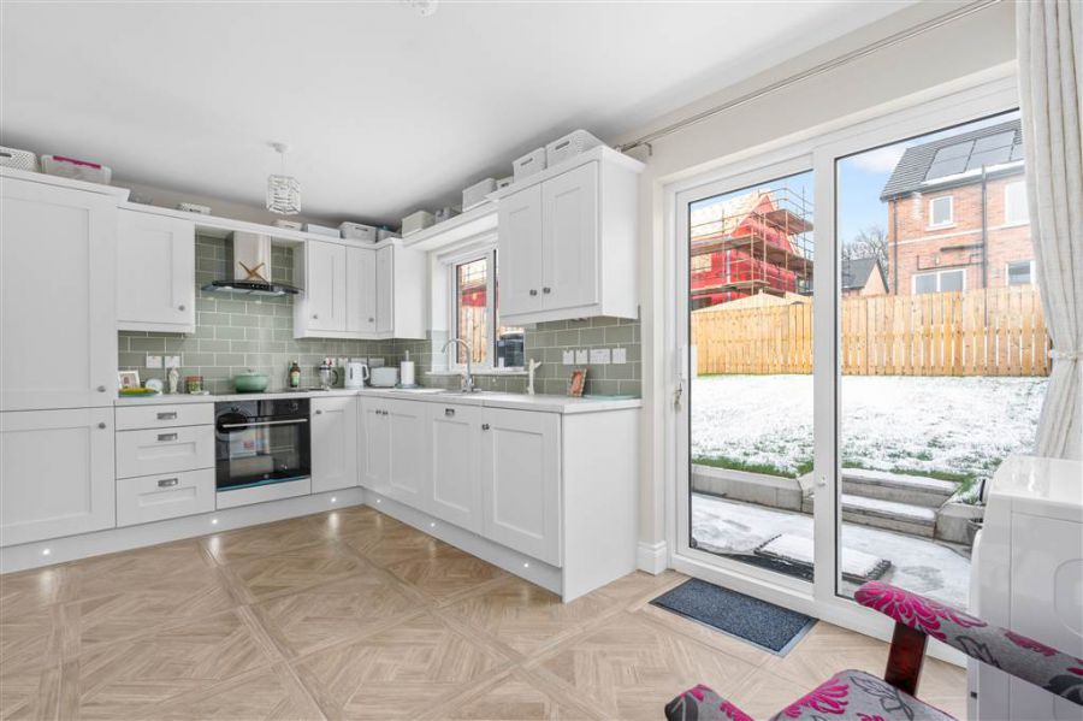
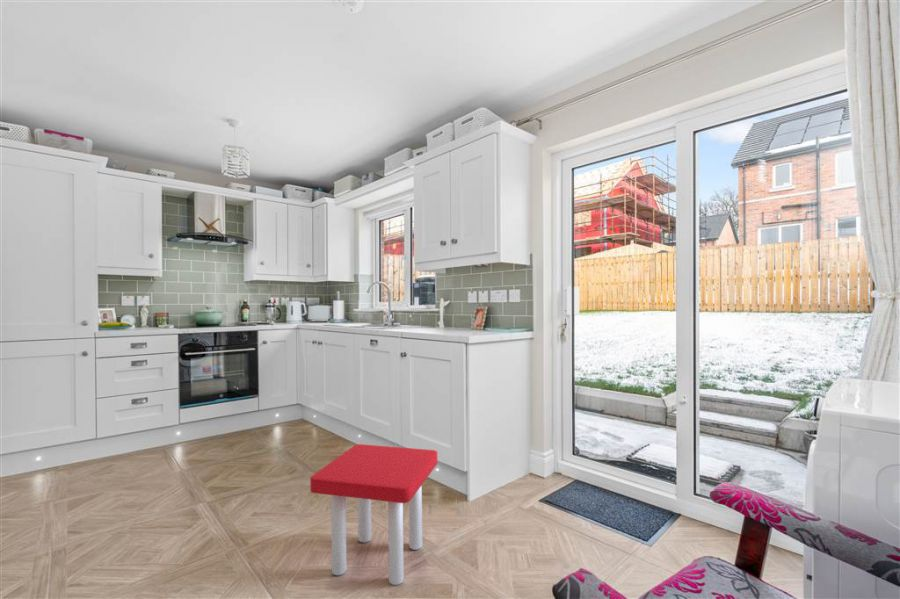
+ stool [309,443,438,586]
